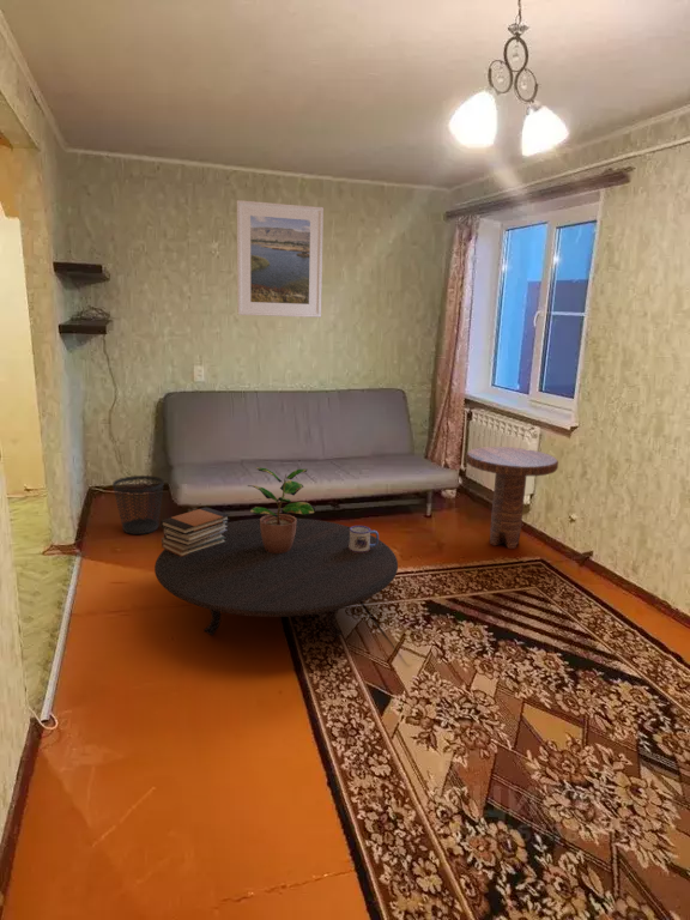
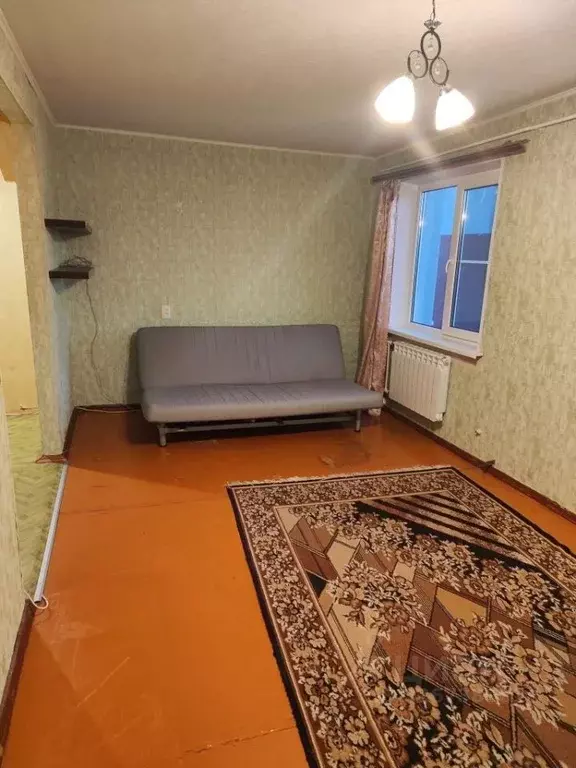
- book stack [159,506,231,556]
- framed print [236,199,325,319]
- side table [465,446,559,550]
- wastebasket [111,474,165,535]
- mug [349,525,380,552]
- potted plant [247,466,316,552]
- table [153,518,399,638]
